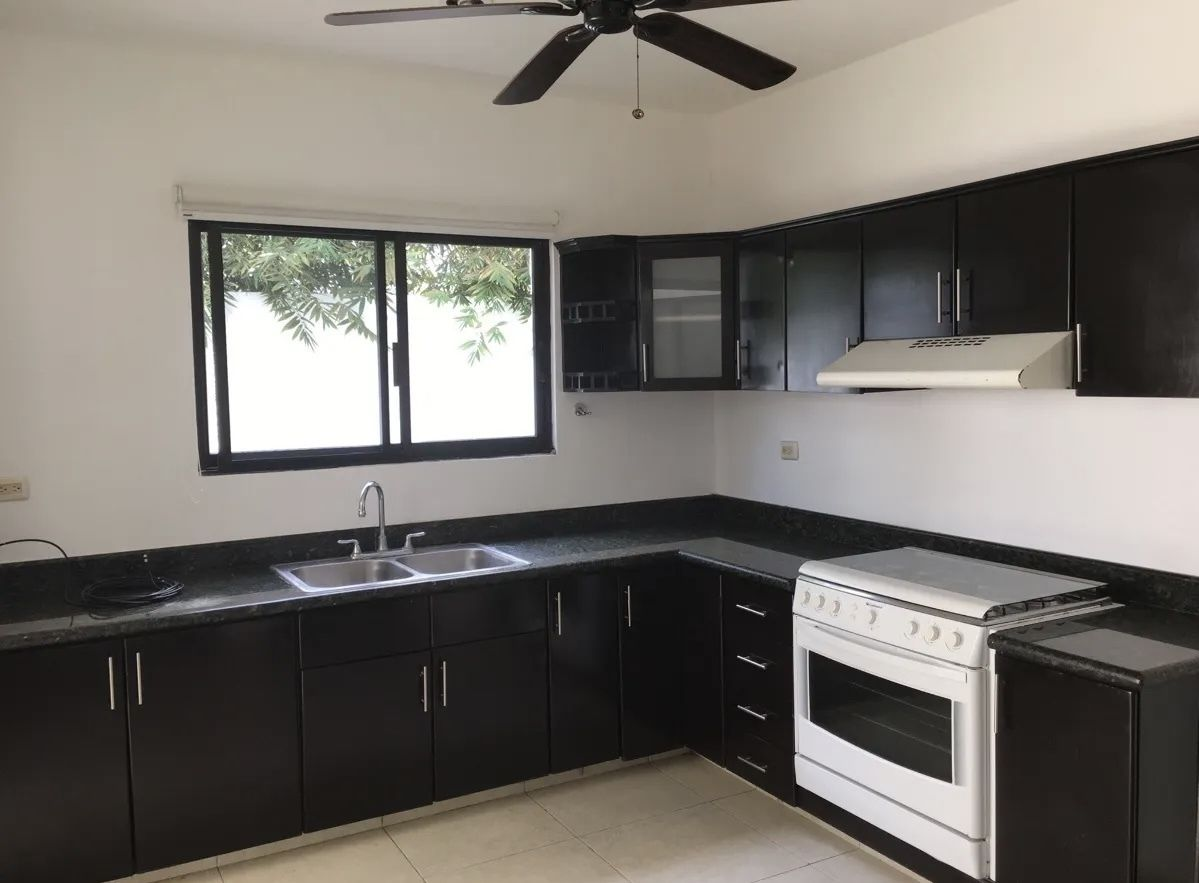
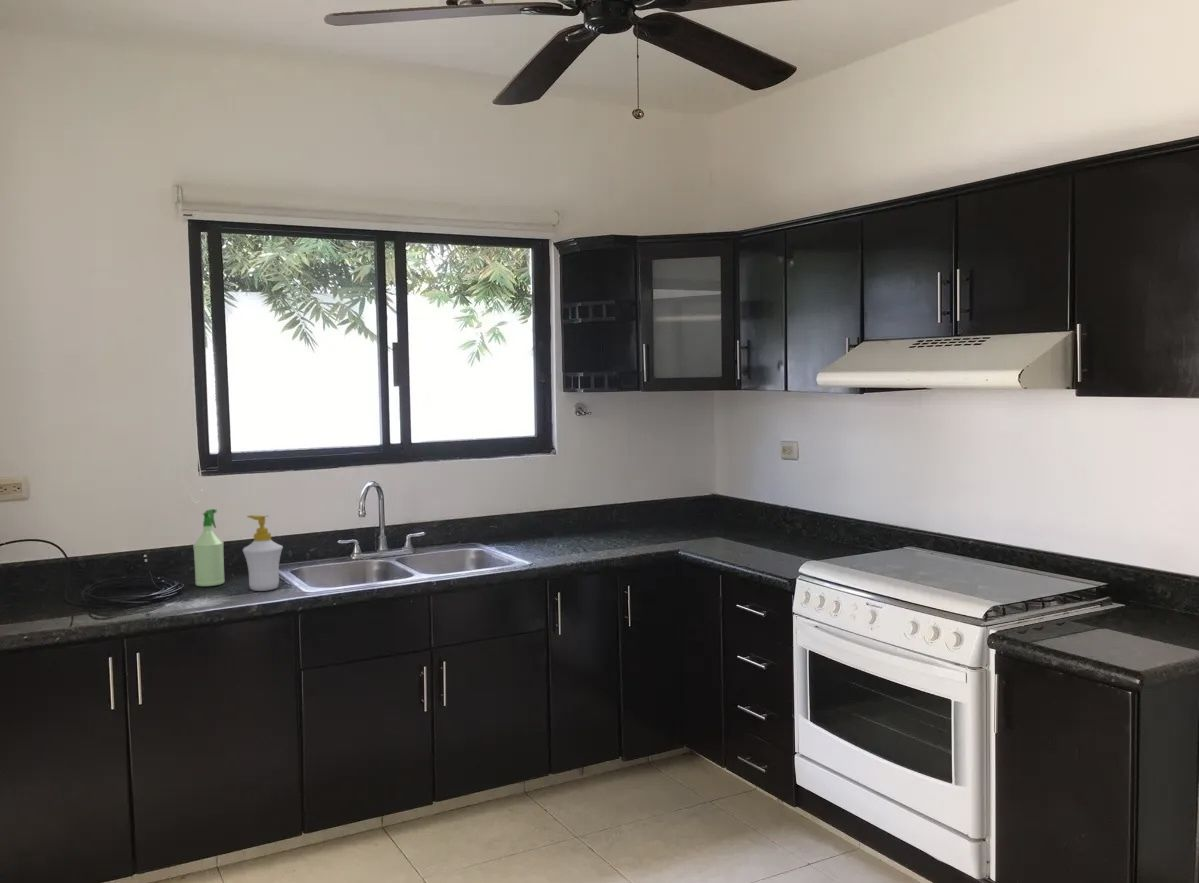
+ spray bottle [192,508,225,587]
+ soap bottle [242,514,284,592]
